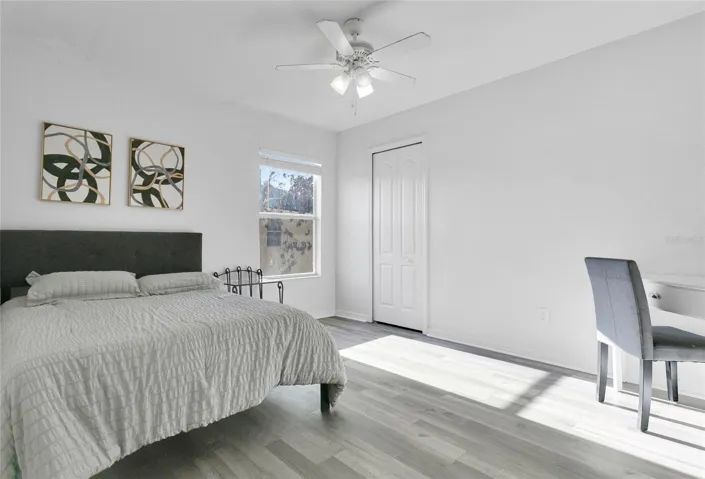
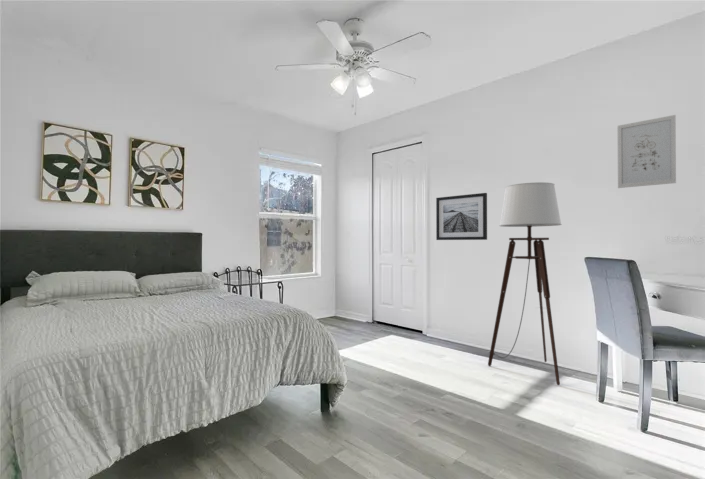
+ wall art [435,192,488,241]
+ floor lamp [487,181,563,386]
+ wall art [617,114,677,189]
